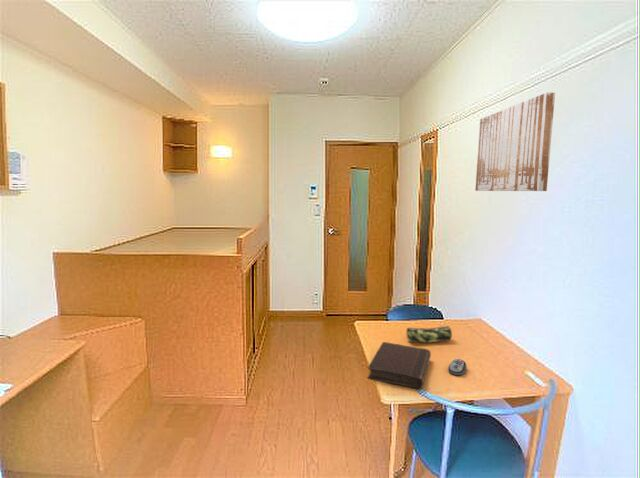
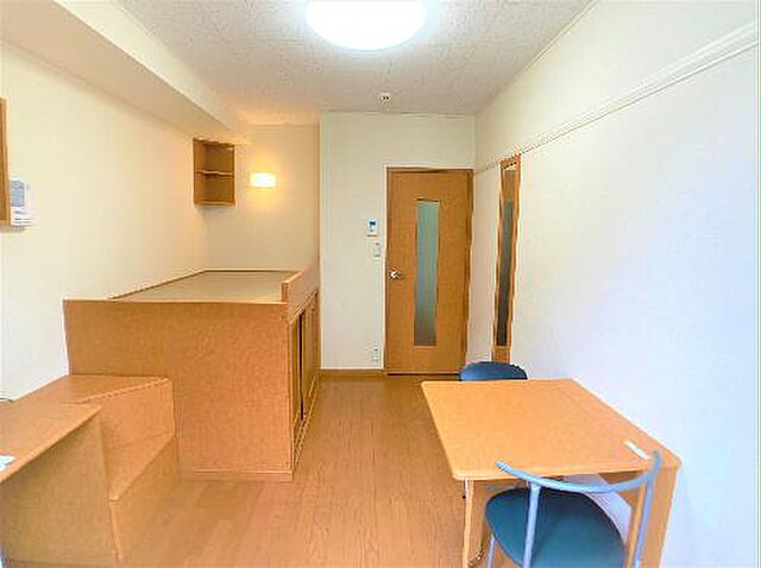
- book [366,341,432,390]
- wall art [474,91,556,192]
- pencil case [406,325,453,344]
- computer mouse [447,358,468,376]
